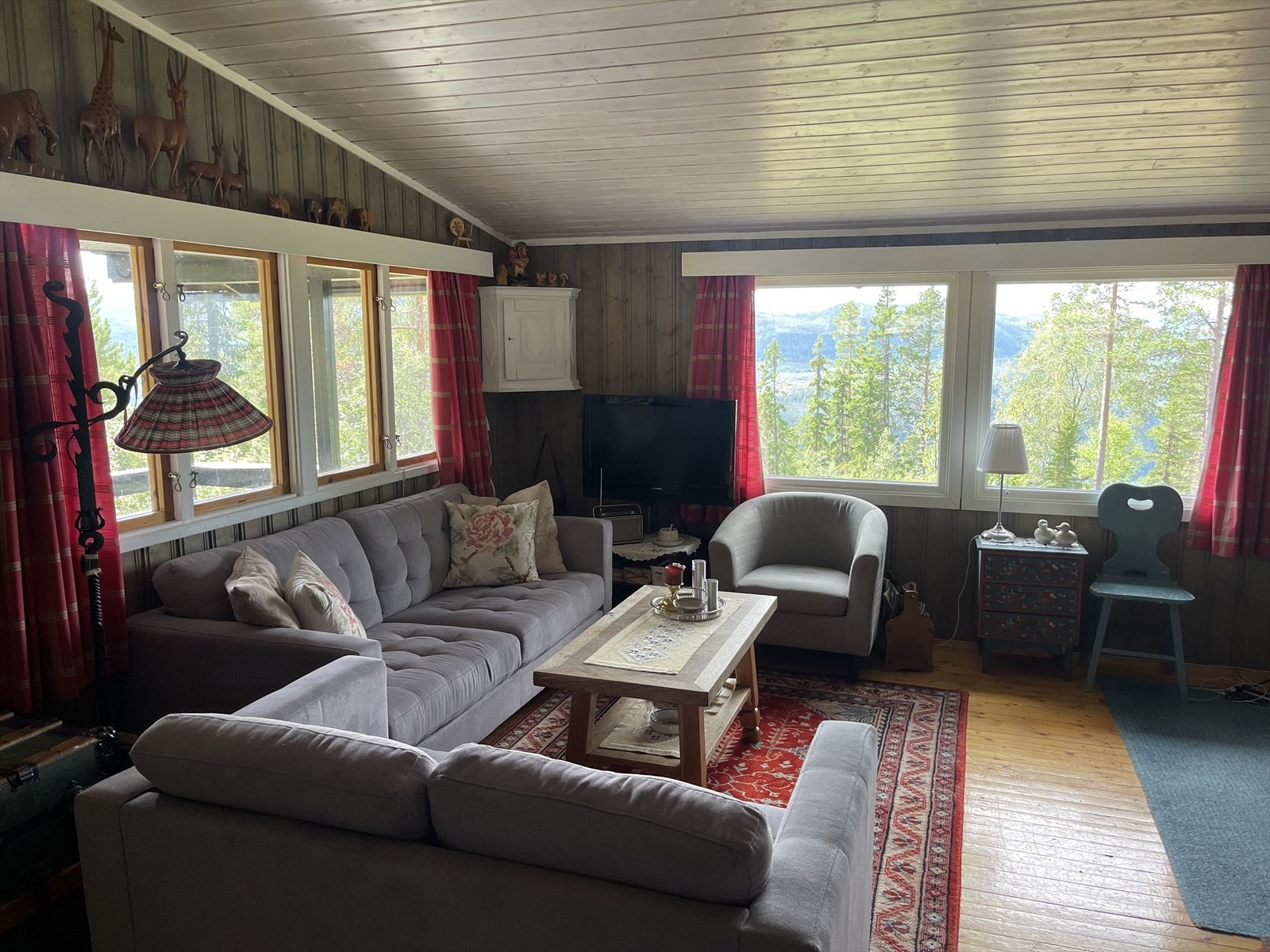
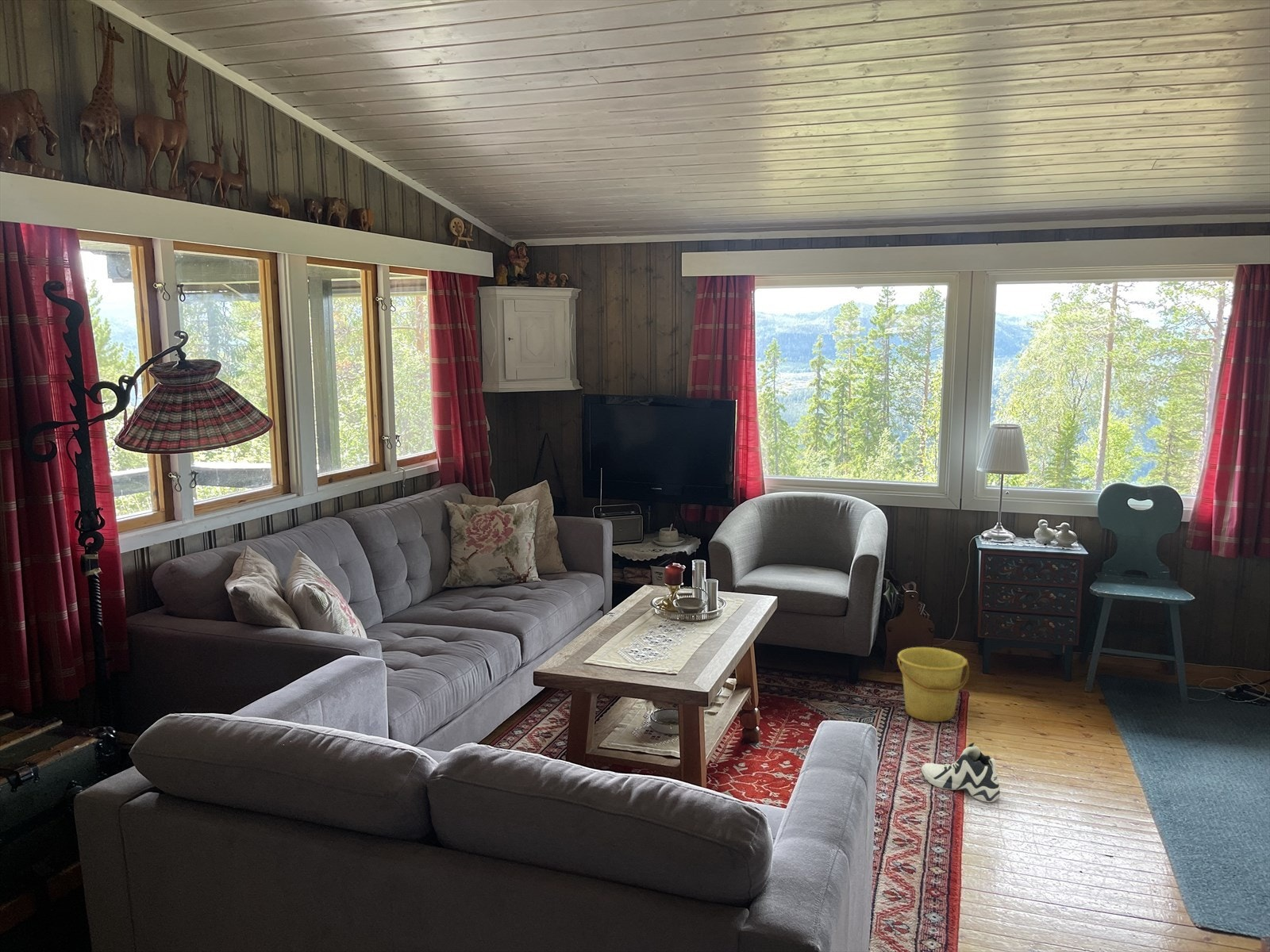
+ sneaker [921,742,1001,803]
+ bucket [896,647,970,723]
